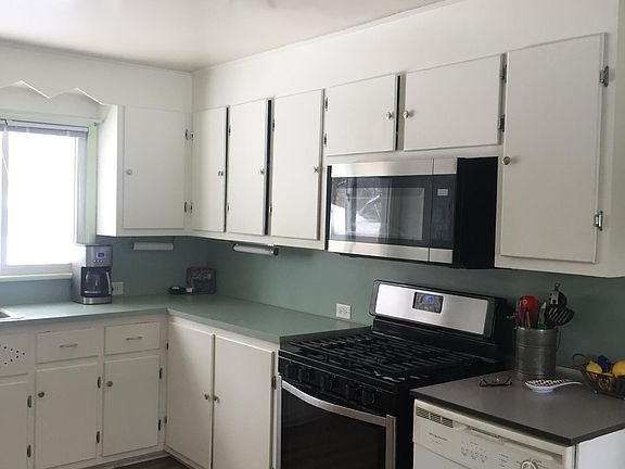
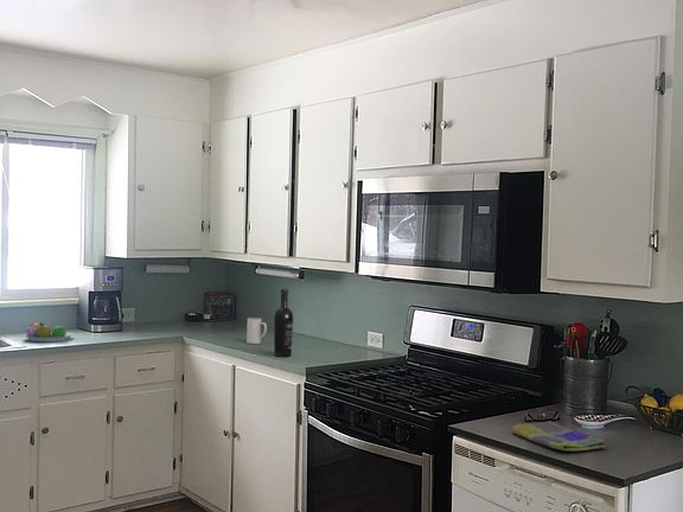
+ mug [245,316,268,345]
+ wine bottle [273,288,294,358]
+ fruit bowl [24,321,74,343]
+ dish towel [511,420,608,453]
